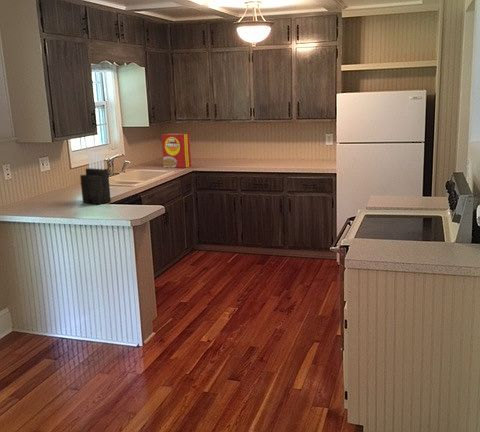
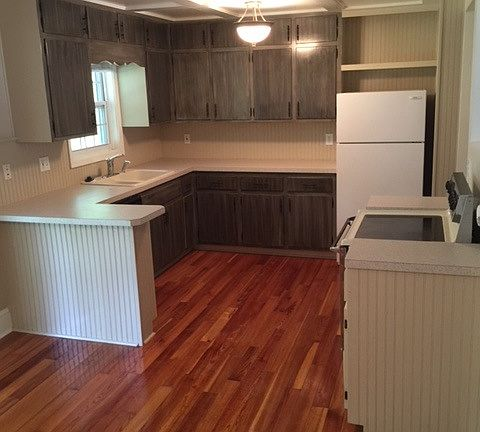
- knife block [79,151,112,205]
- cereal box [161,133,192,169]
